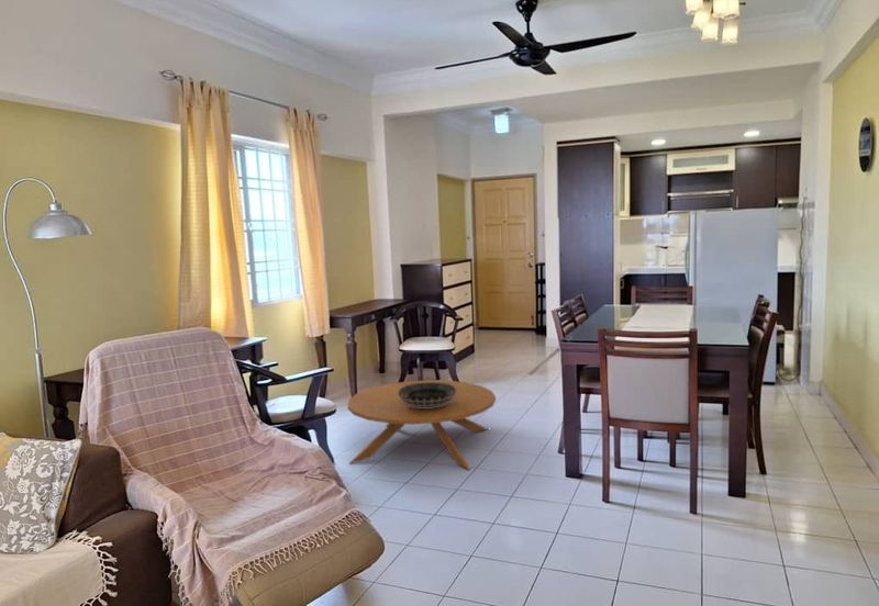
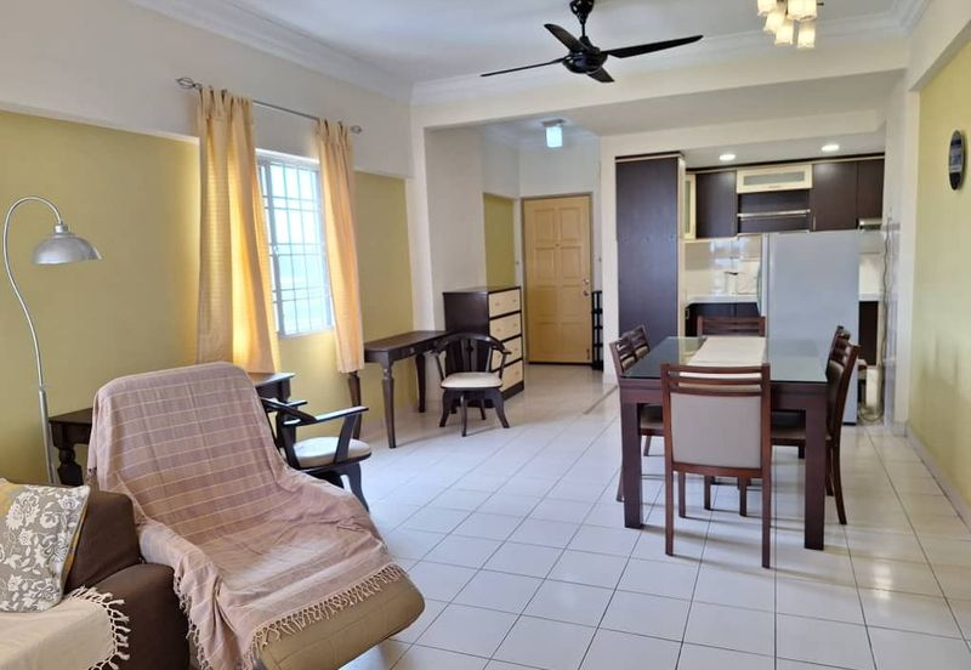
- decorative bowl [398,382,456,408]
- coffee table [346,379,497,471]
